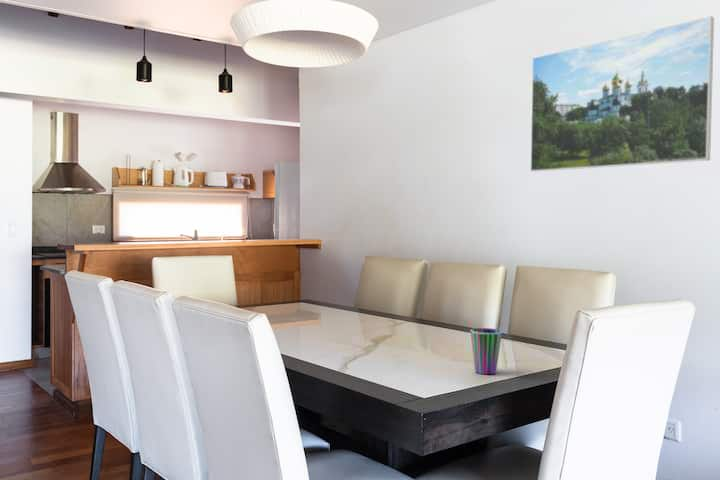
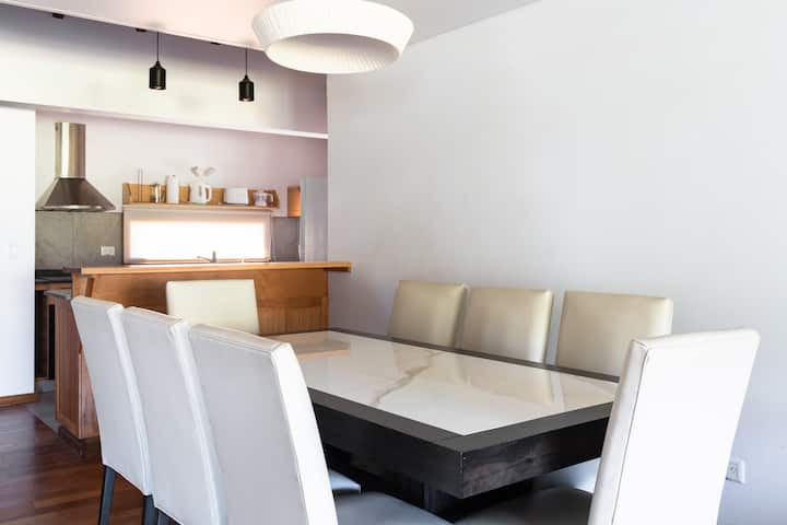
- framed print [529,15,715,172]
- cup [469,327,503,375]
